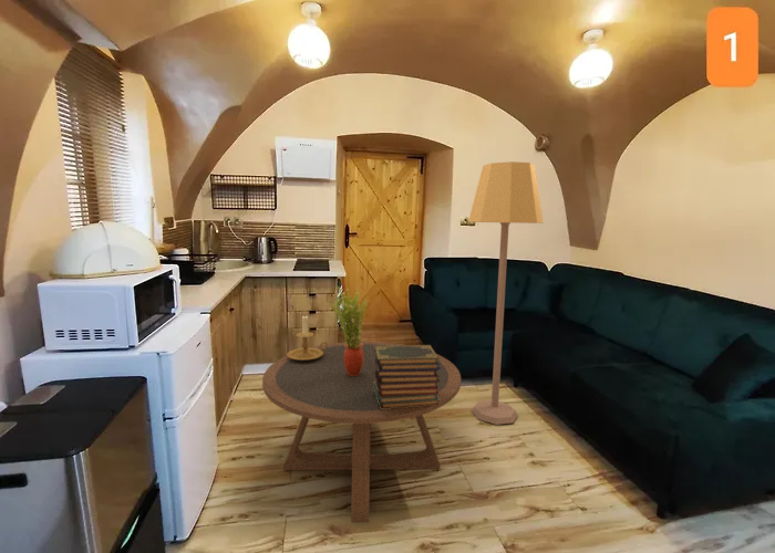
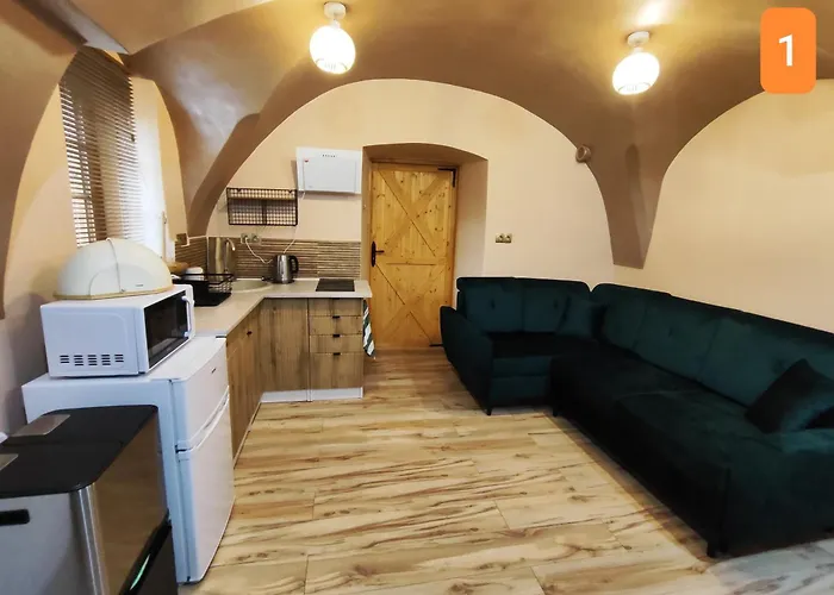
- candle holder [286,314,328,361]
- lamp [467,160,545,426]
- book stack [373,344,441,409]
- coffee table [261,341,462,523]
- potted plant [329,285,369,376]
